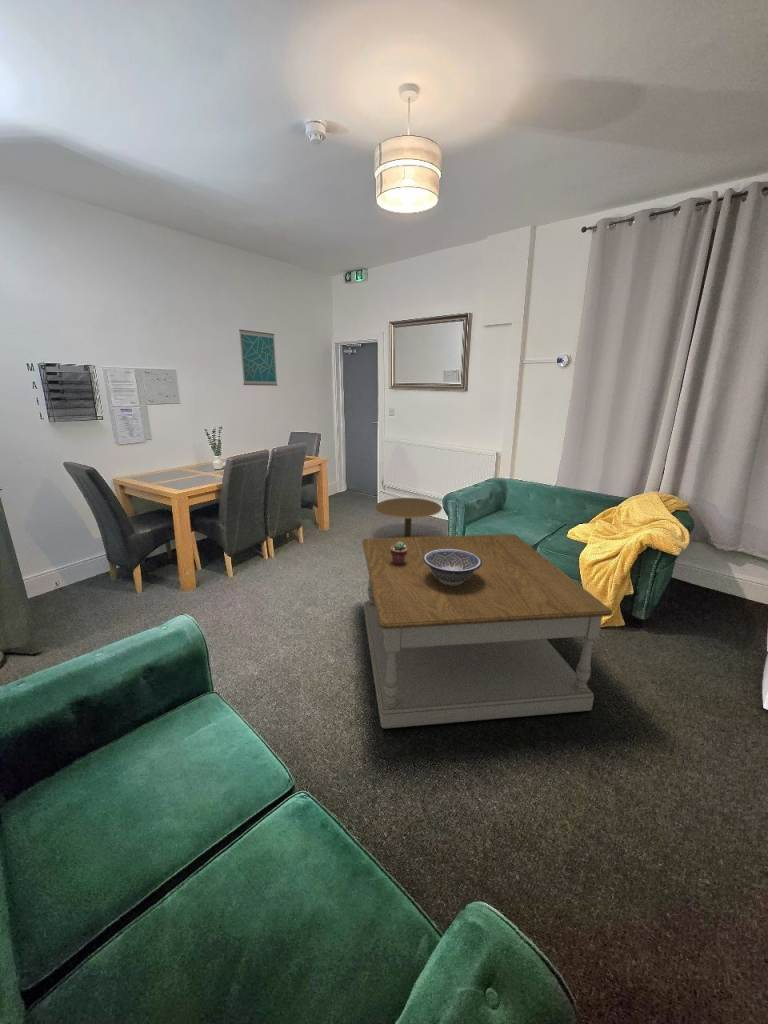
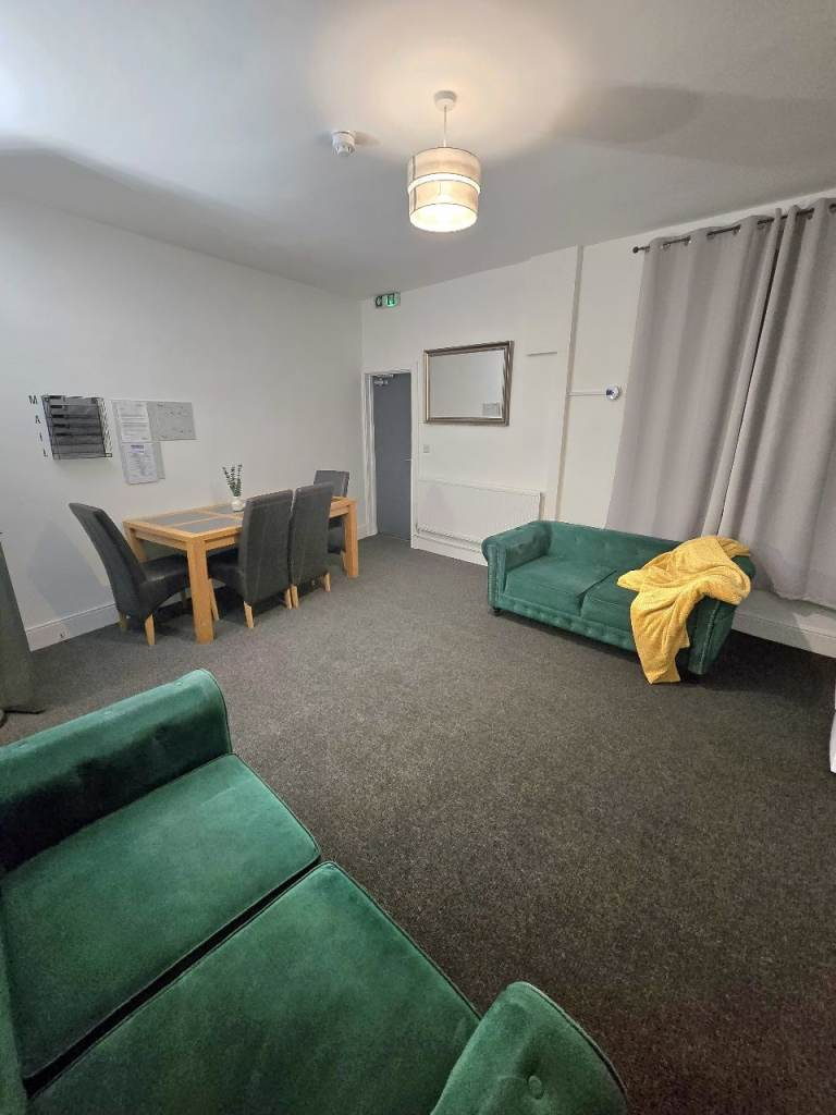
- wall art [238,328,278,387]
- decorative bowl [423,549,482,585]
- side table [374,497,443,538]
- coffee table [361,533,613,729]
- potted succulent [390,542,407,565]
